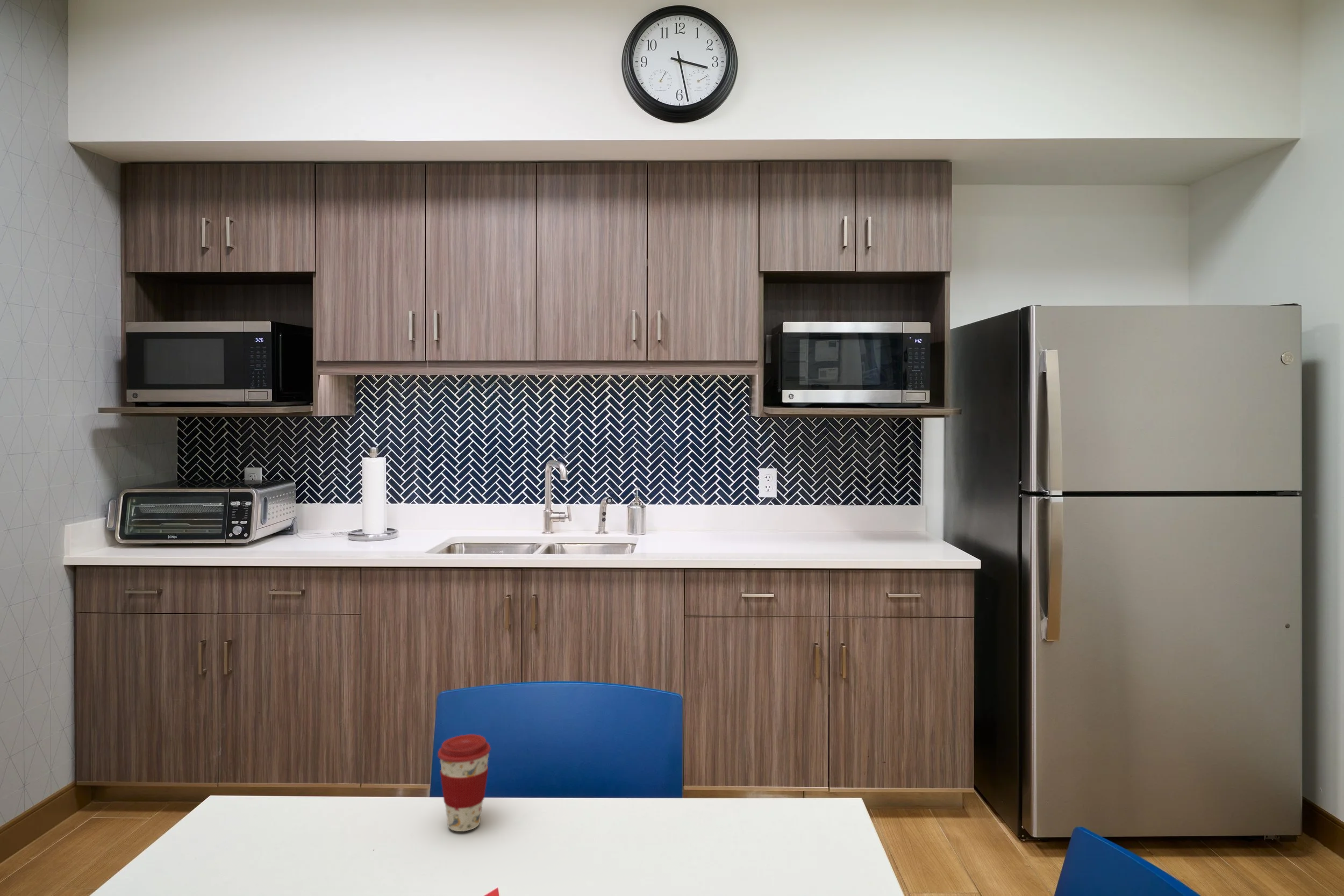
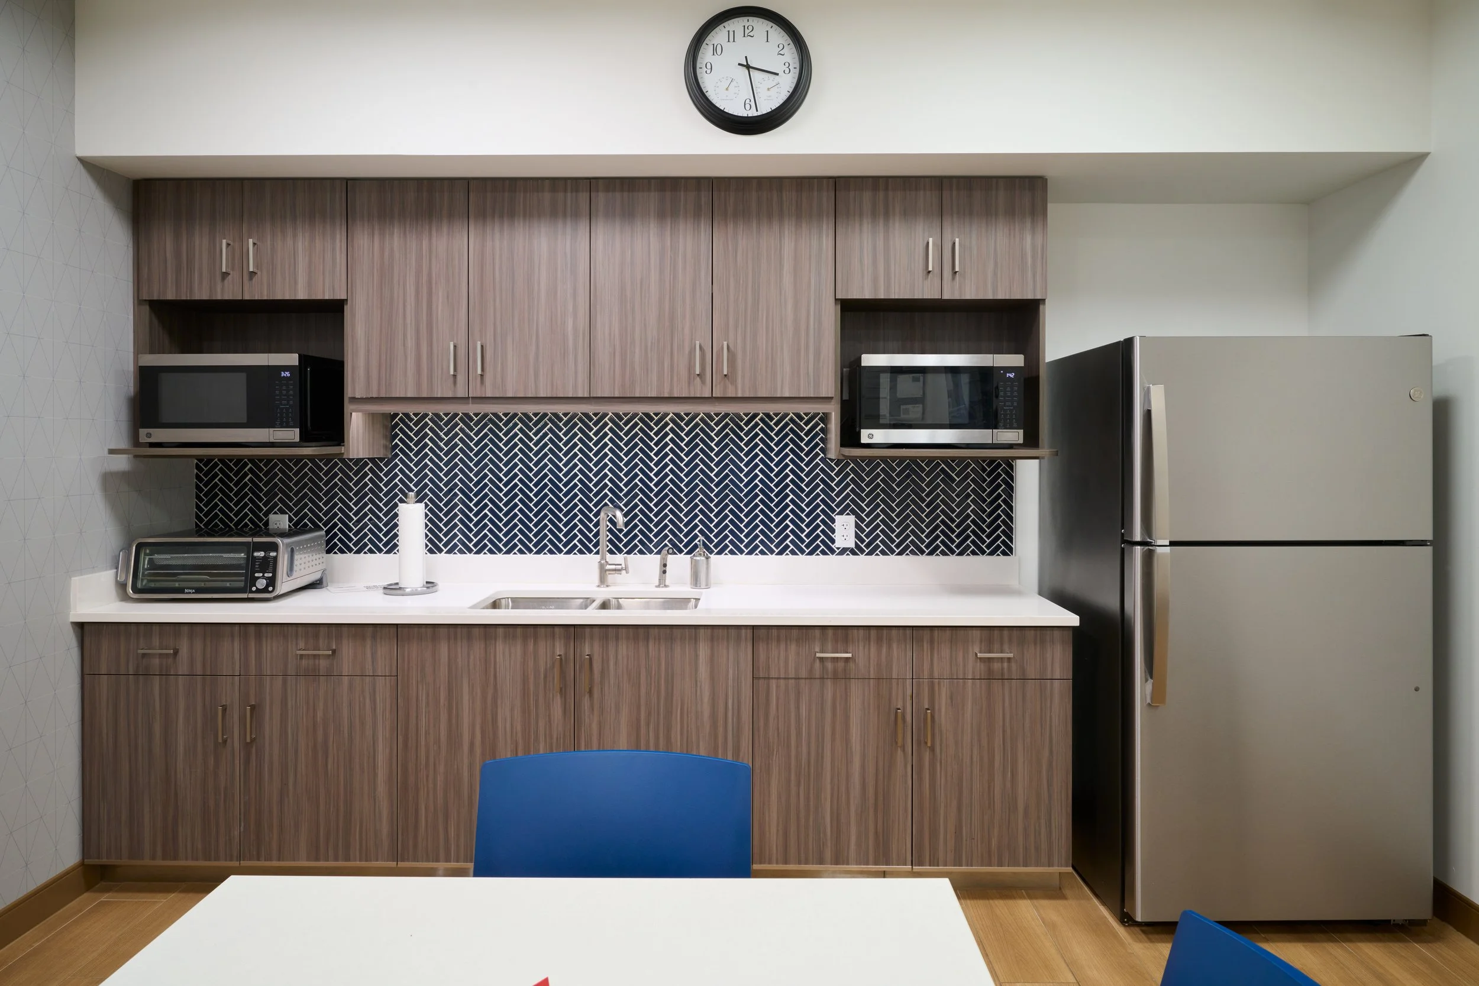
- coffee cup [437,734,491,832]
